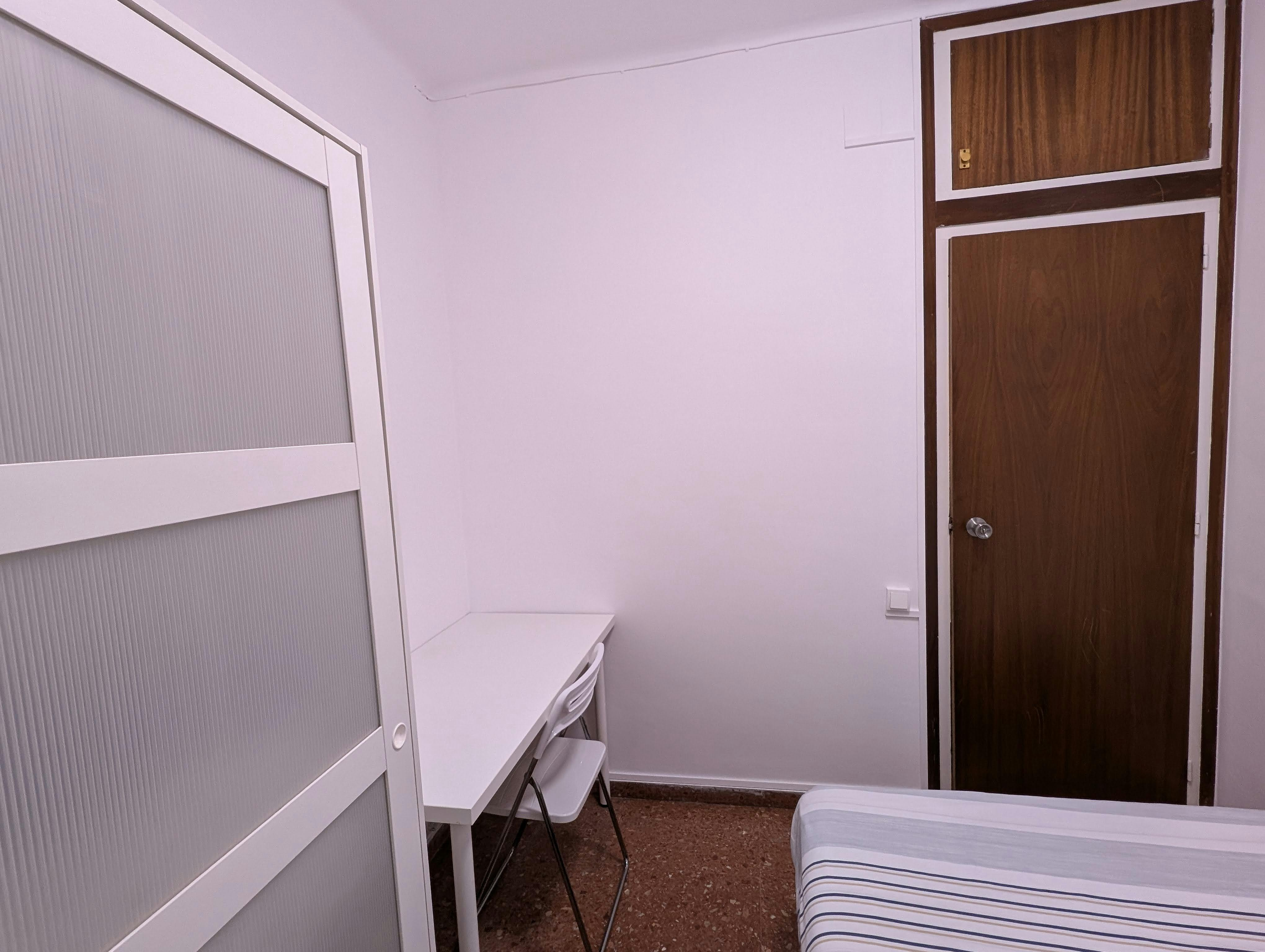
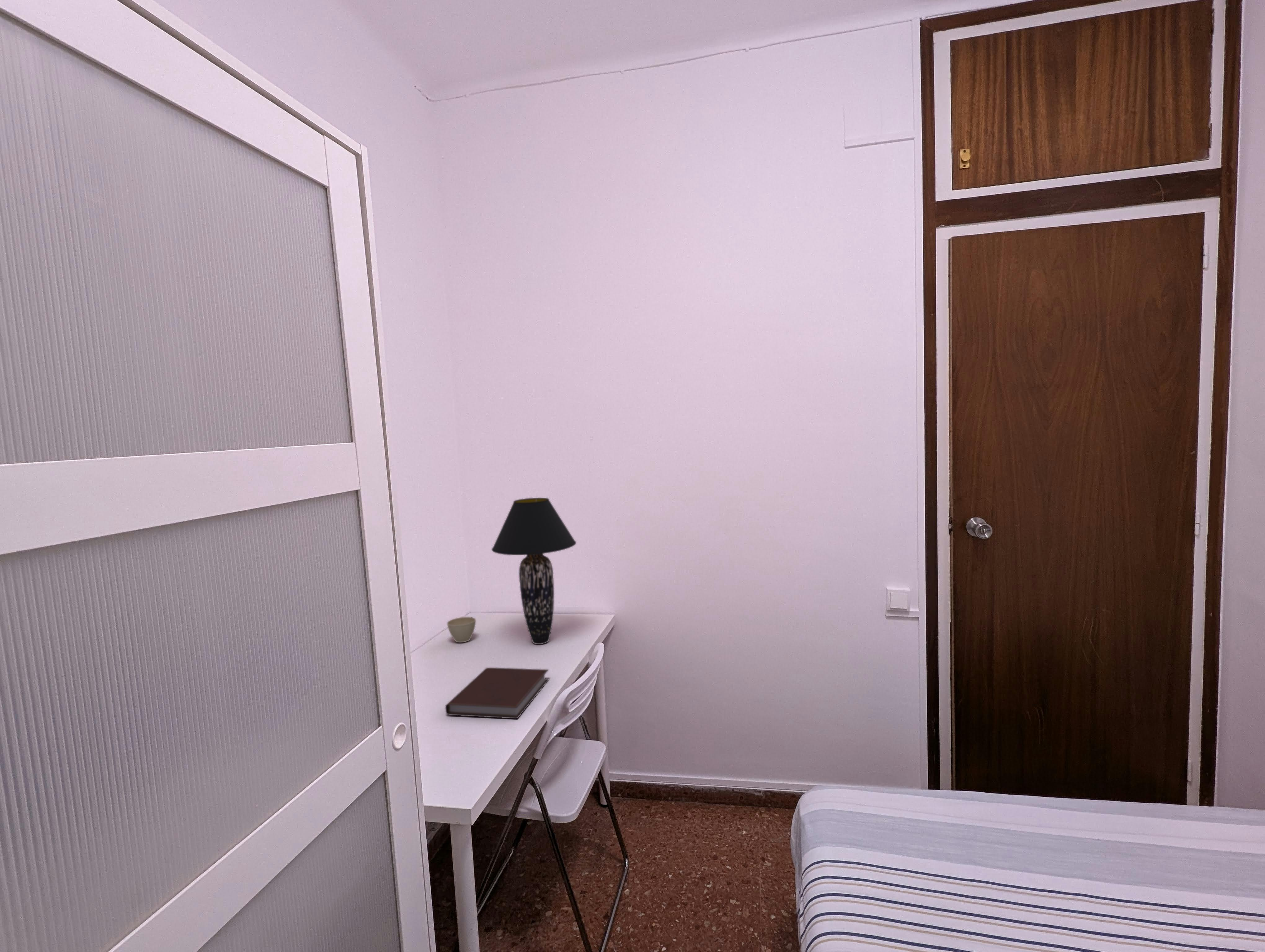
+ flower pot [447,617,476,643]
+ notebook [445,667,550,719]
+ table lamp [491,497,577,645]
